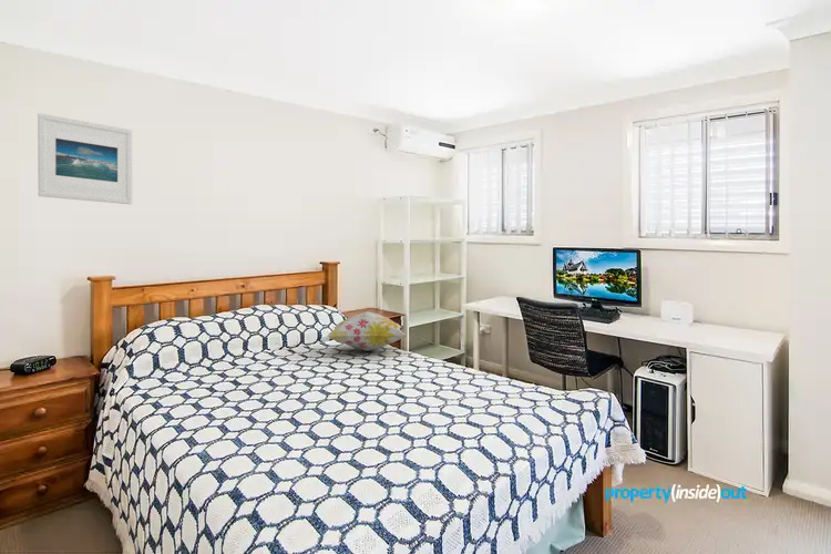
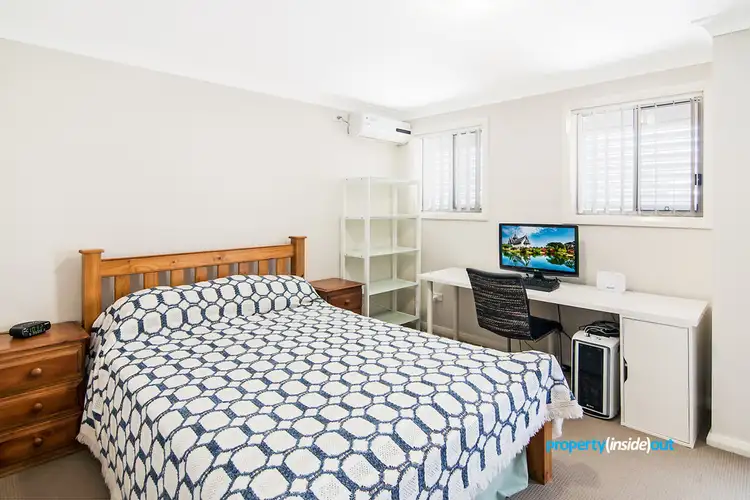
- decorative pillow [325,310,407,352]
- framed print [37,112,133,205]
